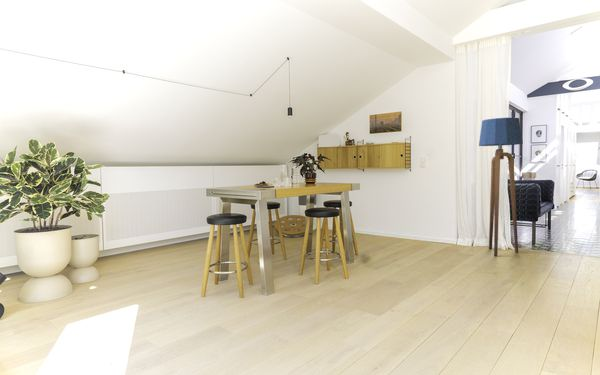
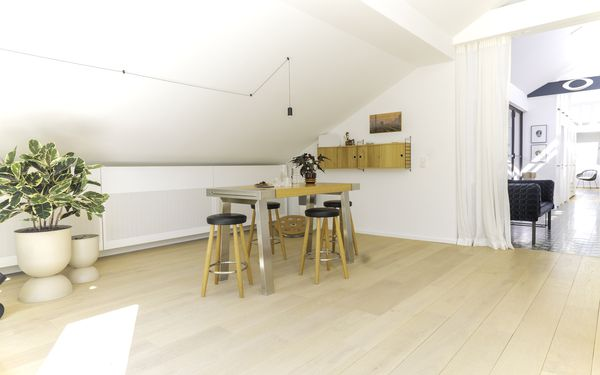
- floor lamp [478,117,524,257]
